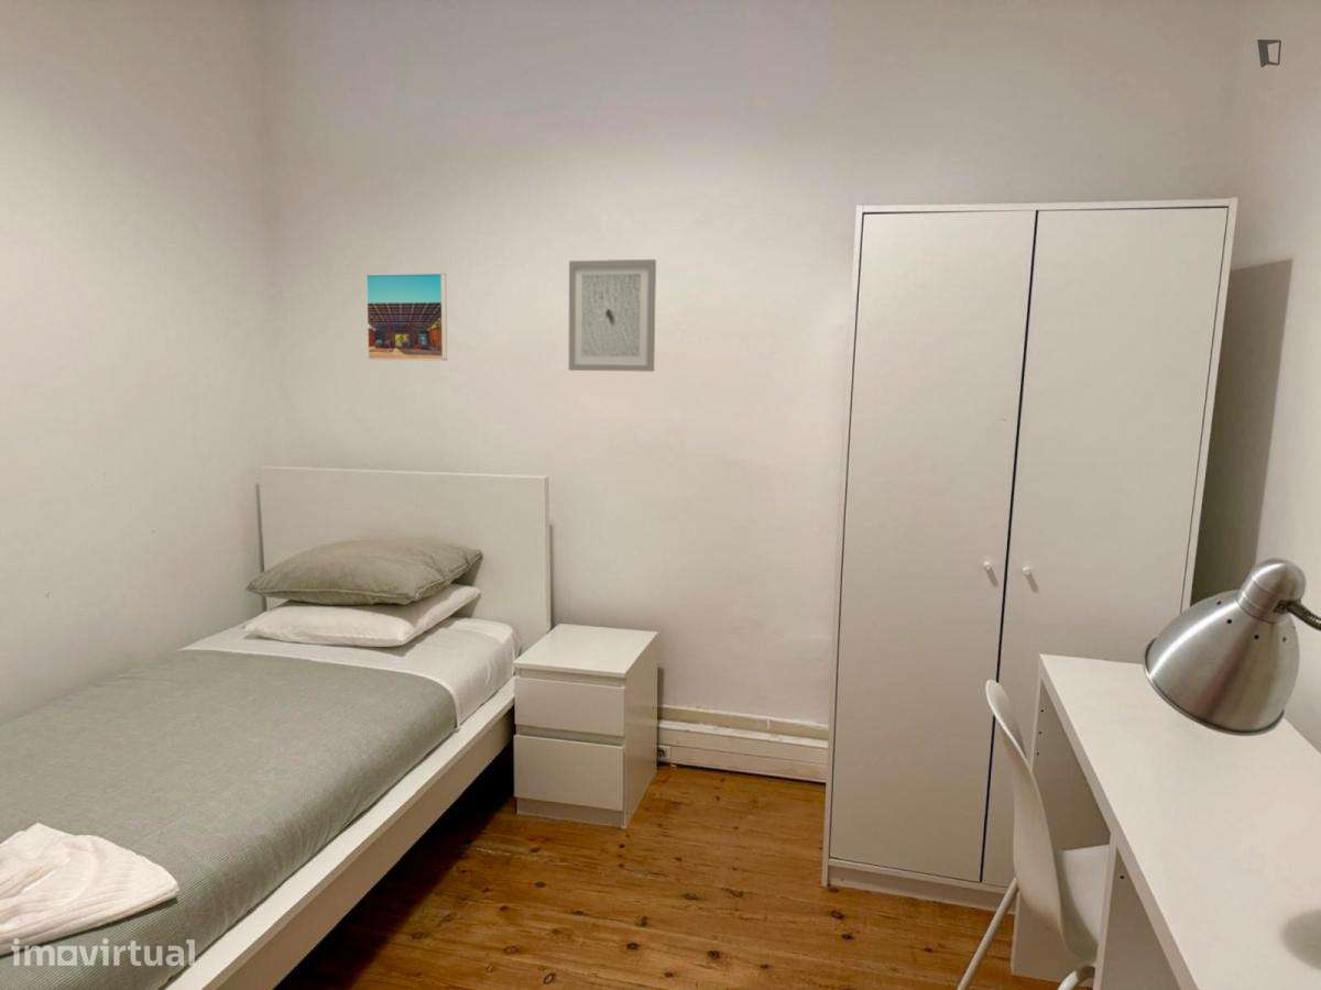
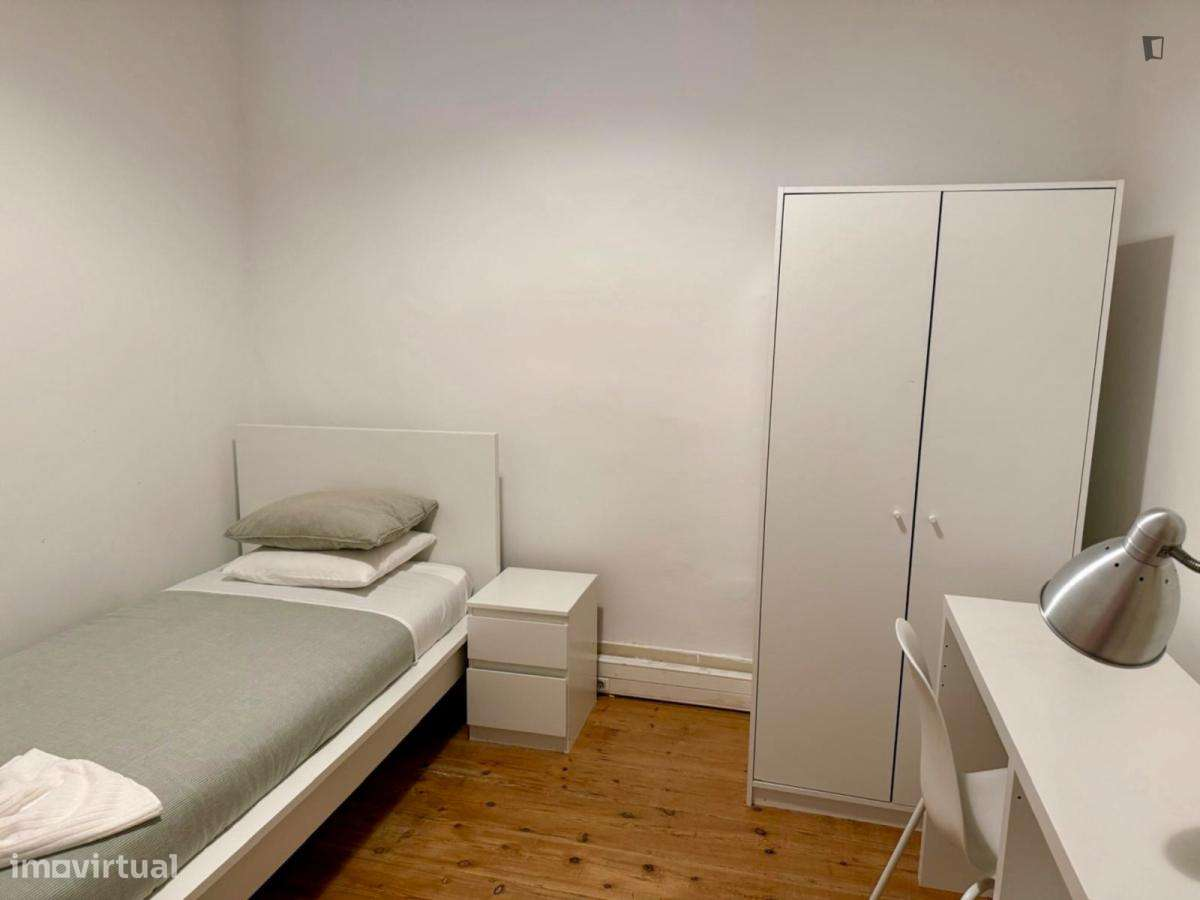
- wall art [568,258,657,373]
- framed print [364,272,448,362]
